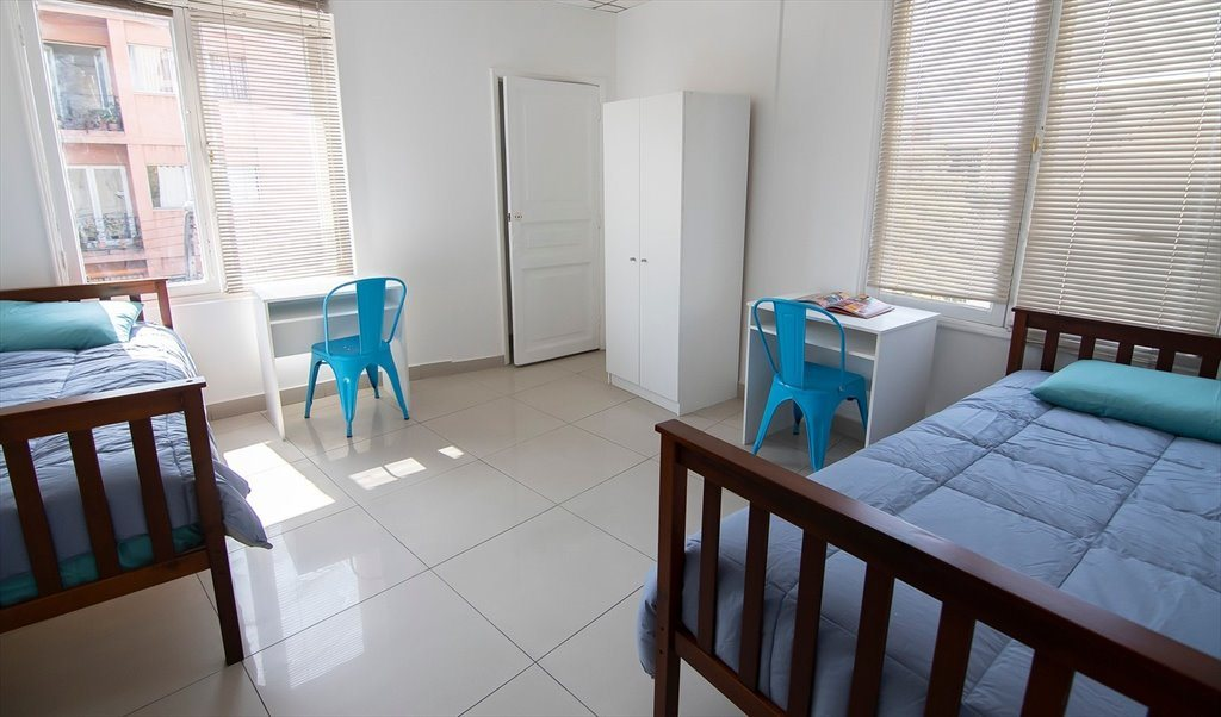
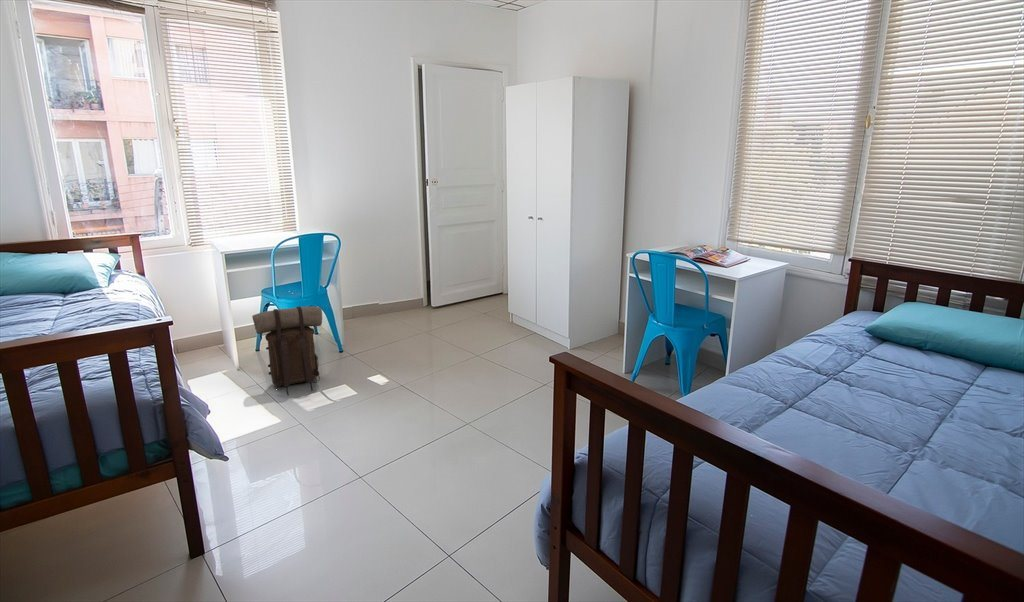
+ backpack [251,305,323,396]
